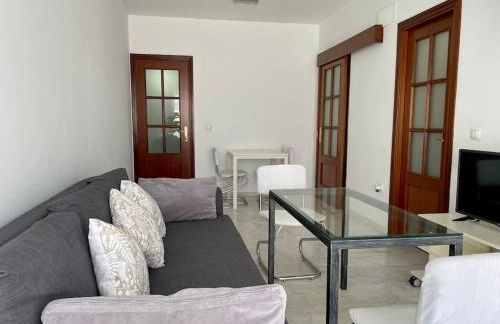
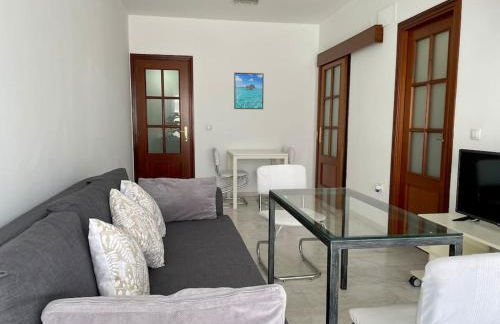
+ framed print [233,72,265,110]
